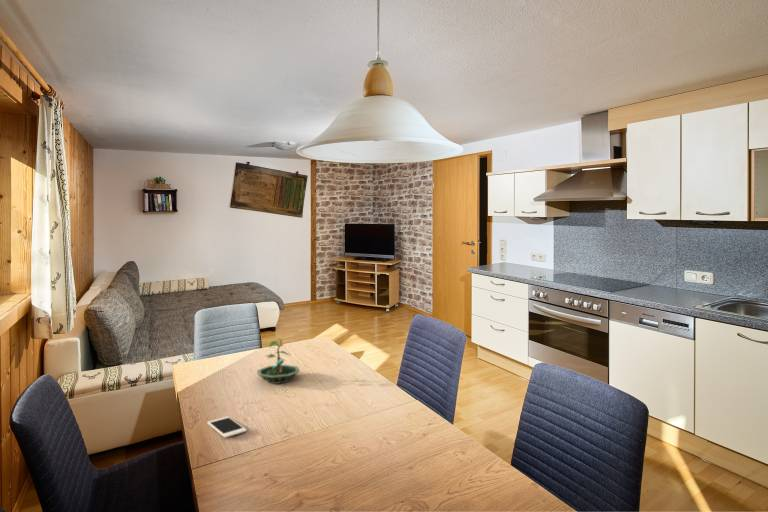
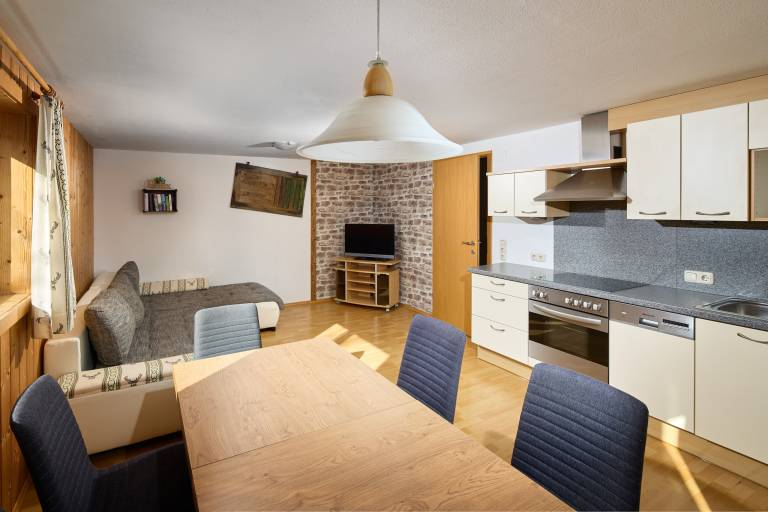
- terrarium [256,337,301,385]
- cell phone [206,416,248,439]
